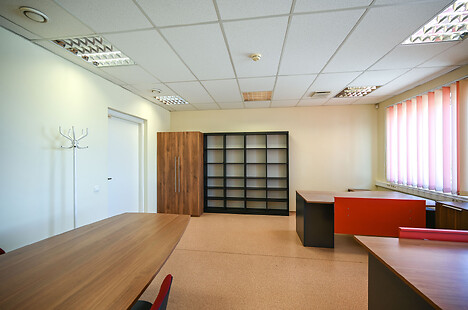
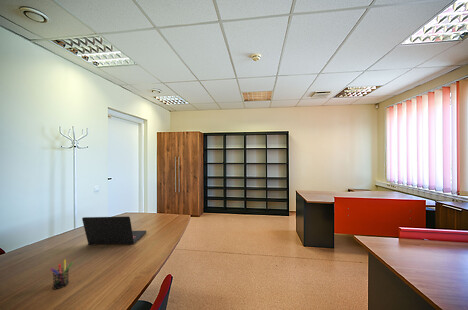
+ pen holder [49,258,74,290]
+ laptop [81,215,147,246]
